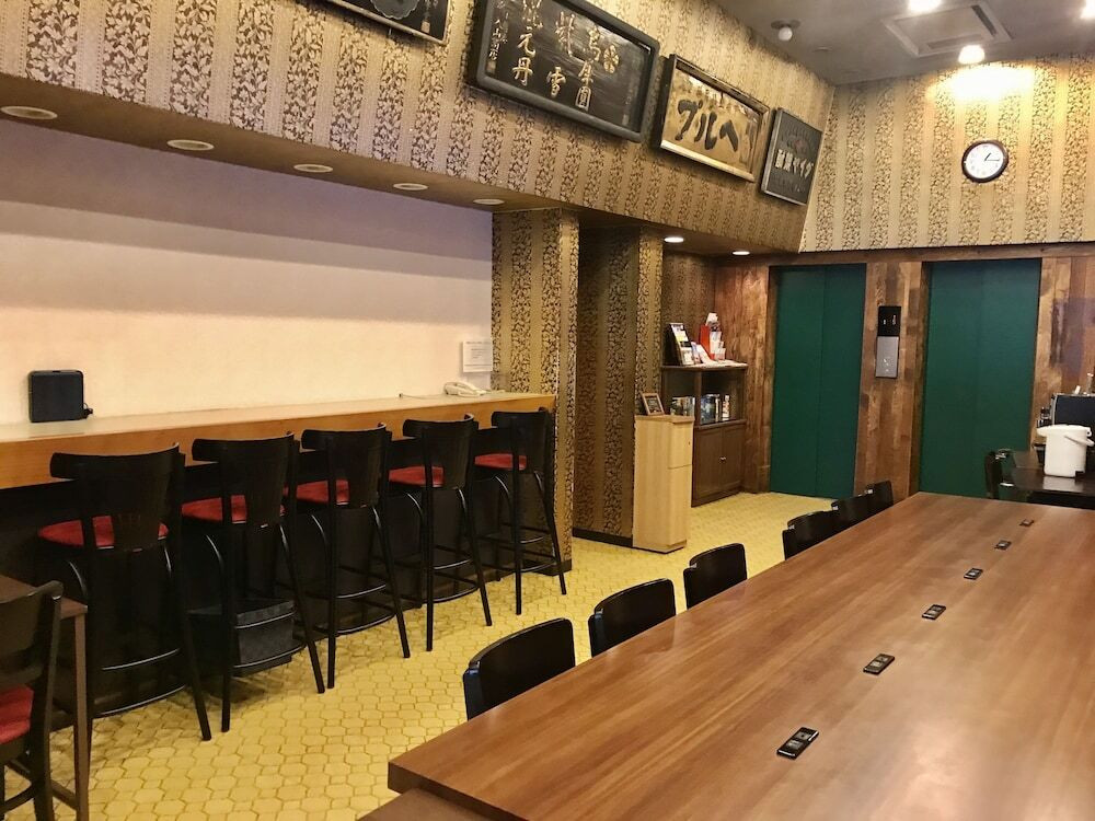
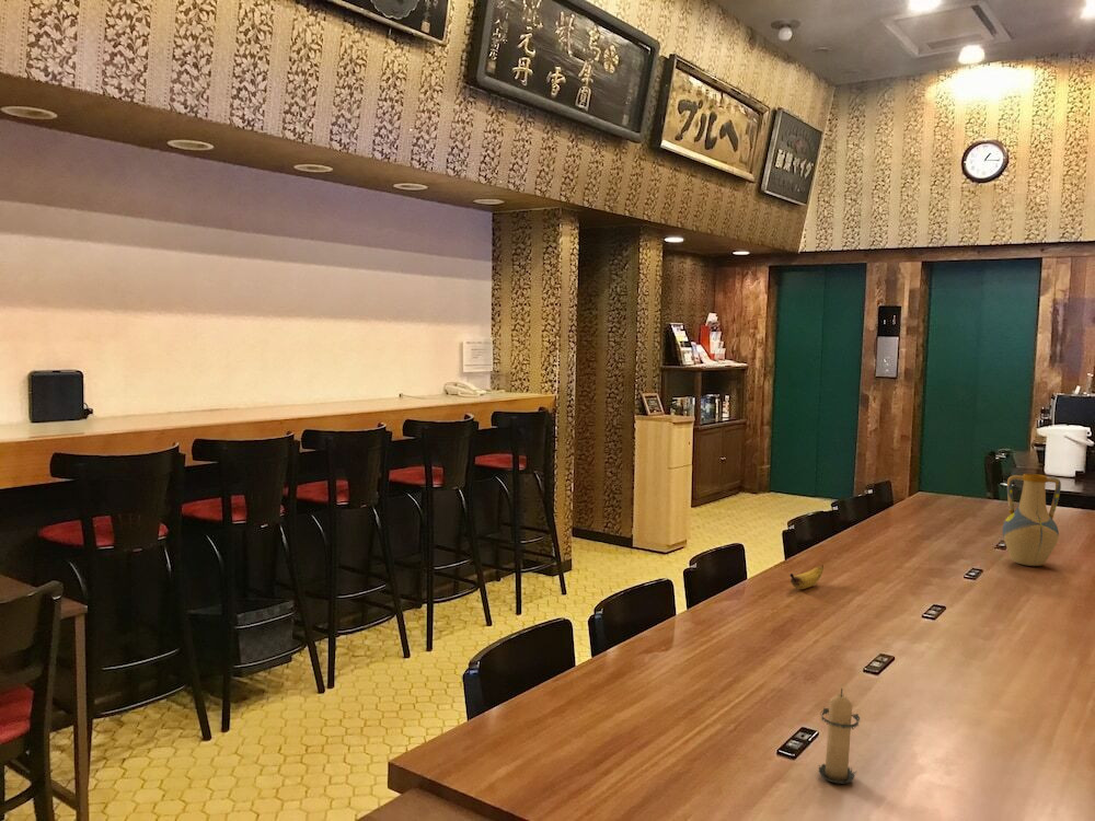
+ banana [789,564,825,590]
+ vase [1002,473,1062,567]
+ candle [818,687,861,785]
